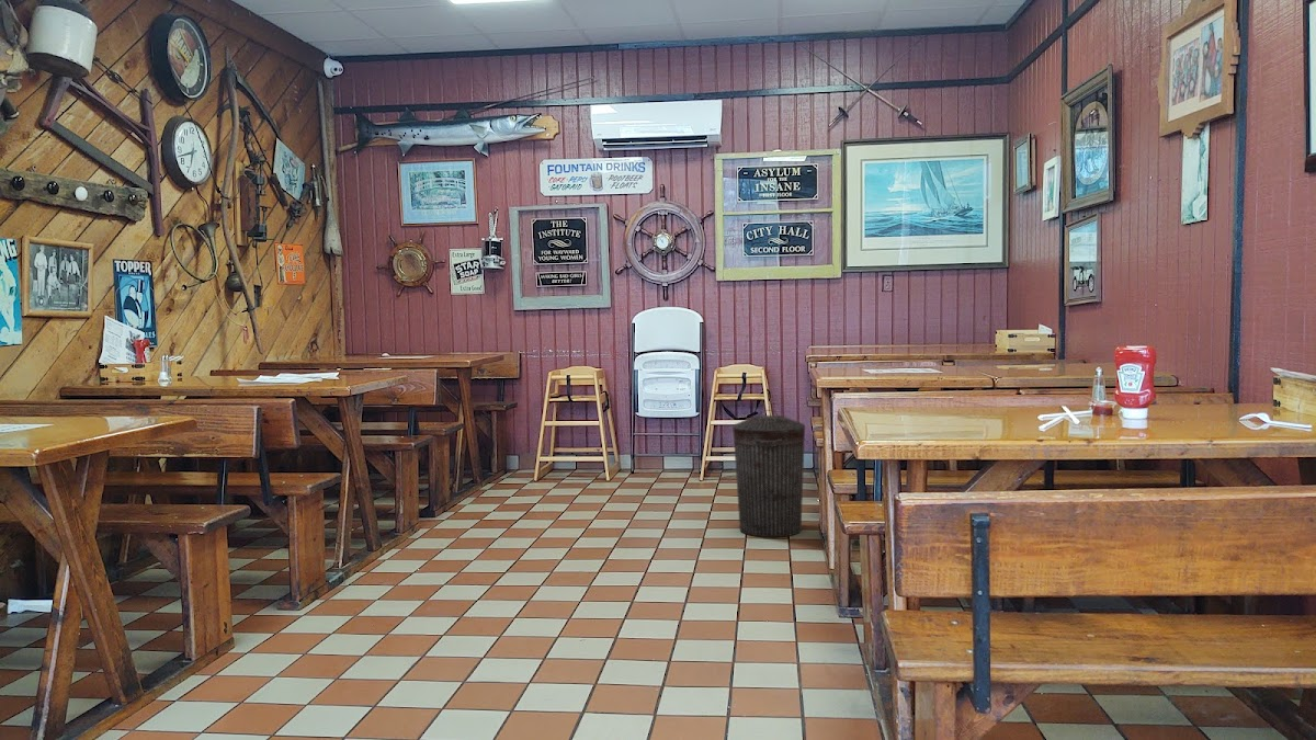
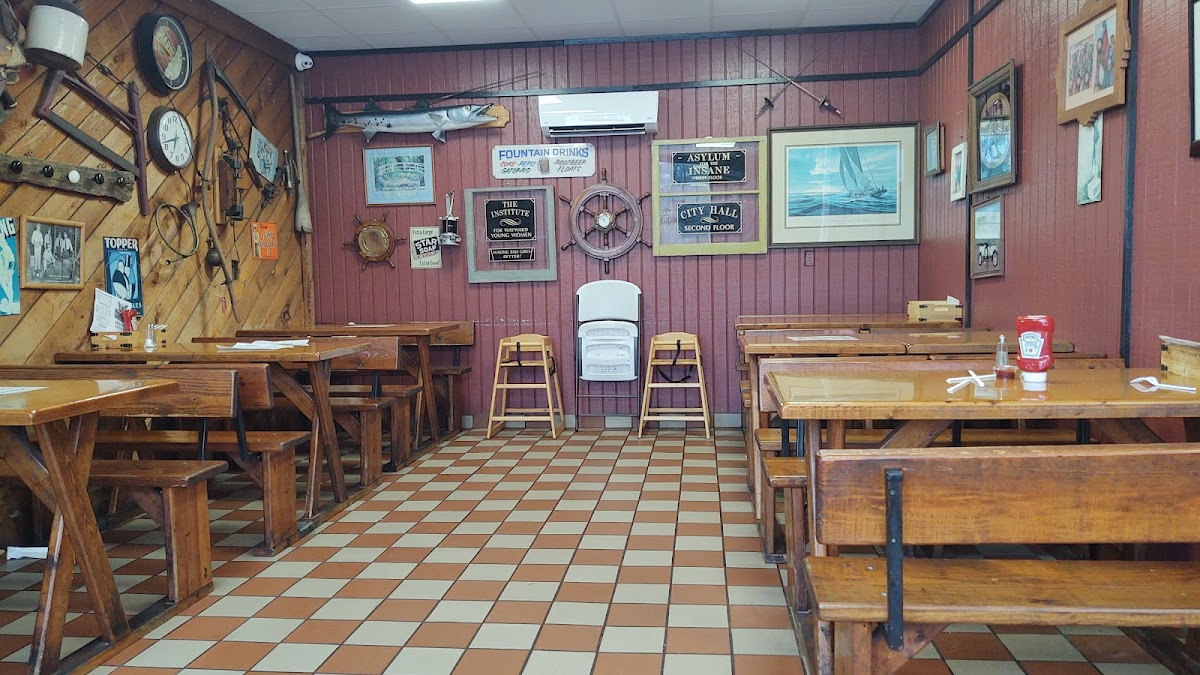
- trash can [731,409,806,538]
